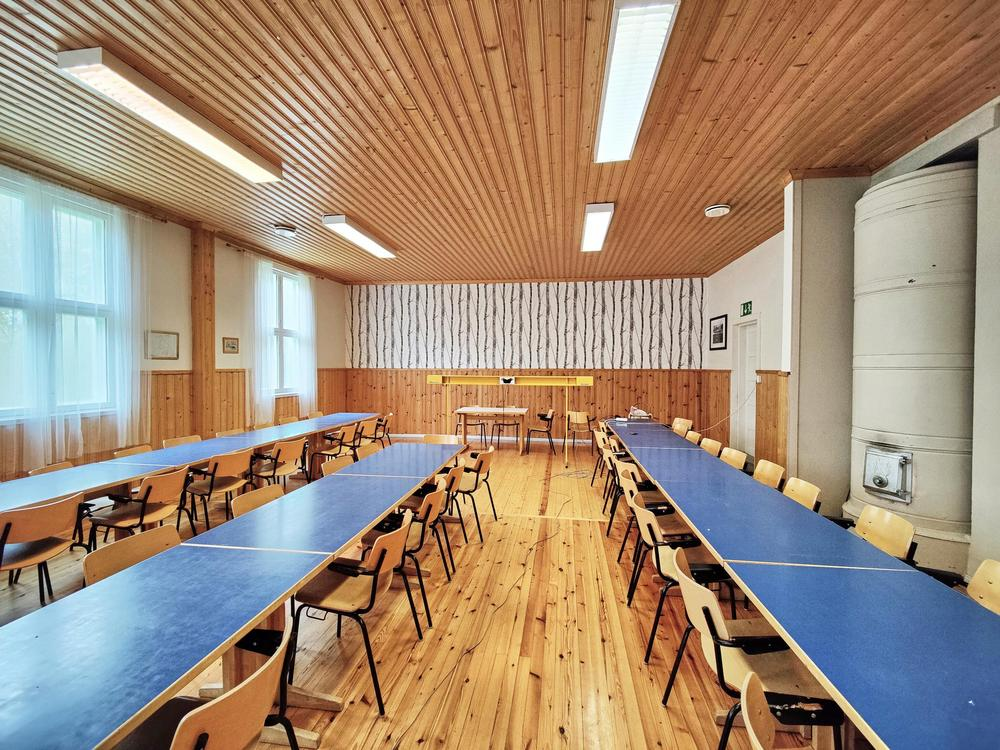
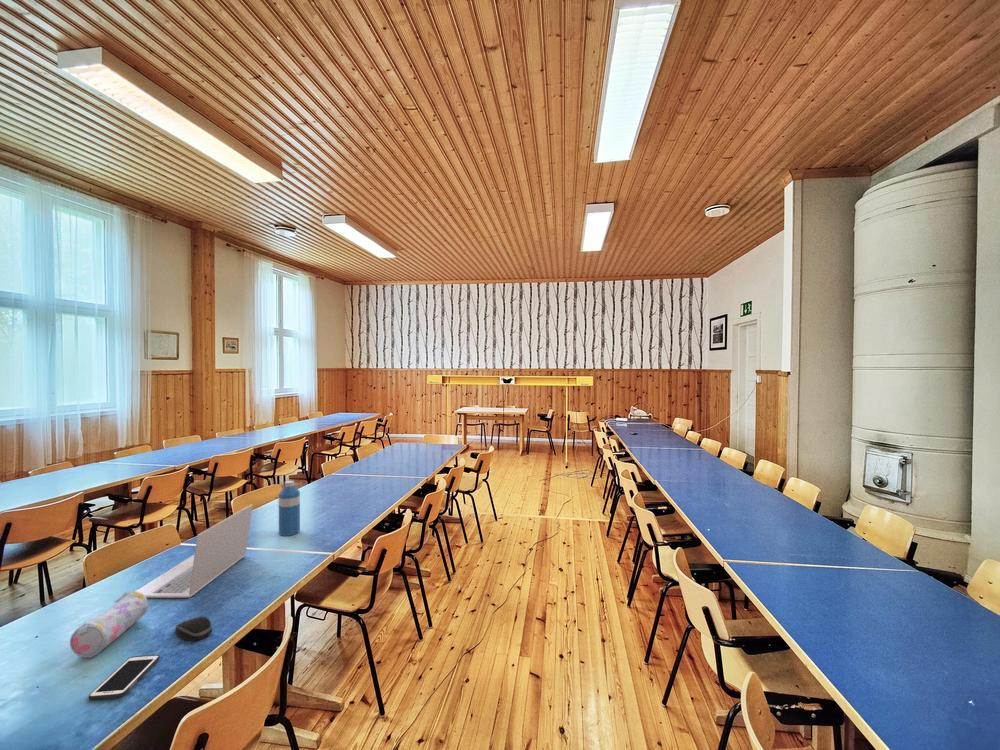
+ cell phone [88,654,161,701]
+ laptop [135,503,254,599]
+ computer mouse [174,616,213,642]
+ water bottle [278,480,301,537]
+ pencil case [69,590,149,659]
